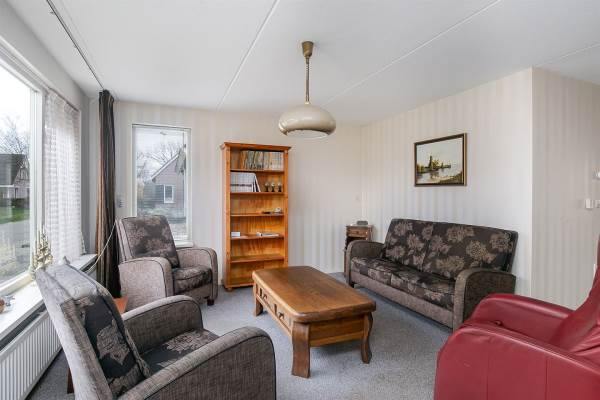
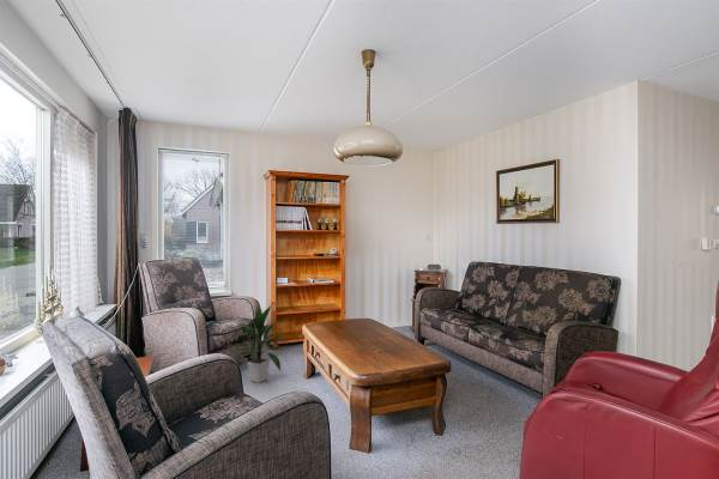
+ indoor plant [226,305,285,384]
